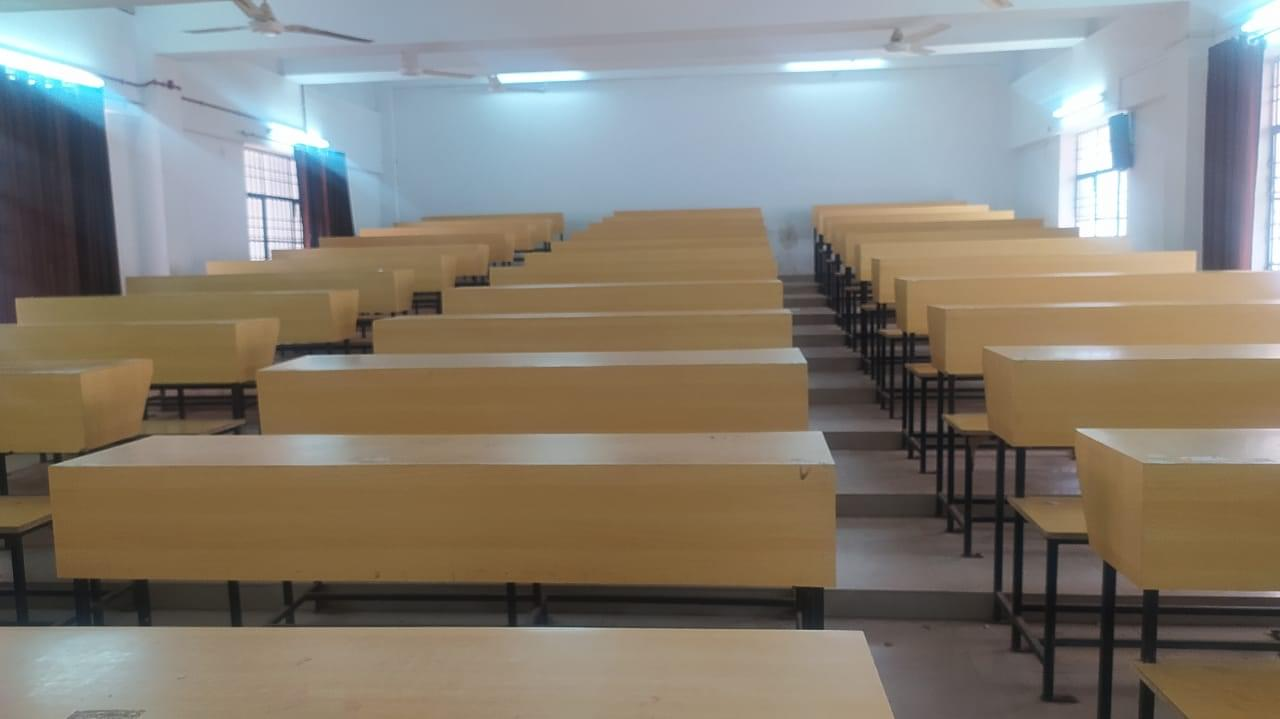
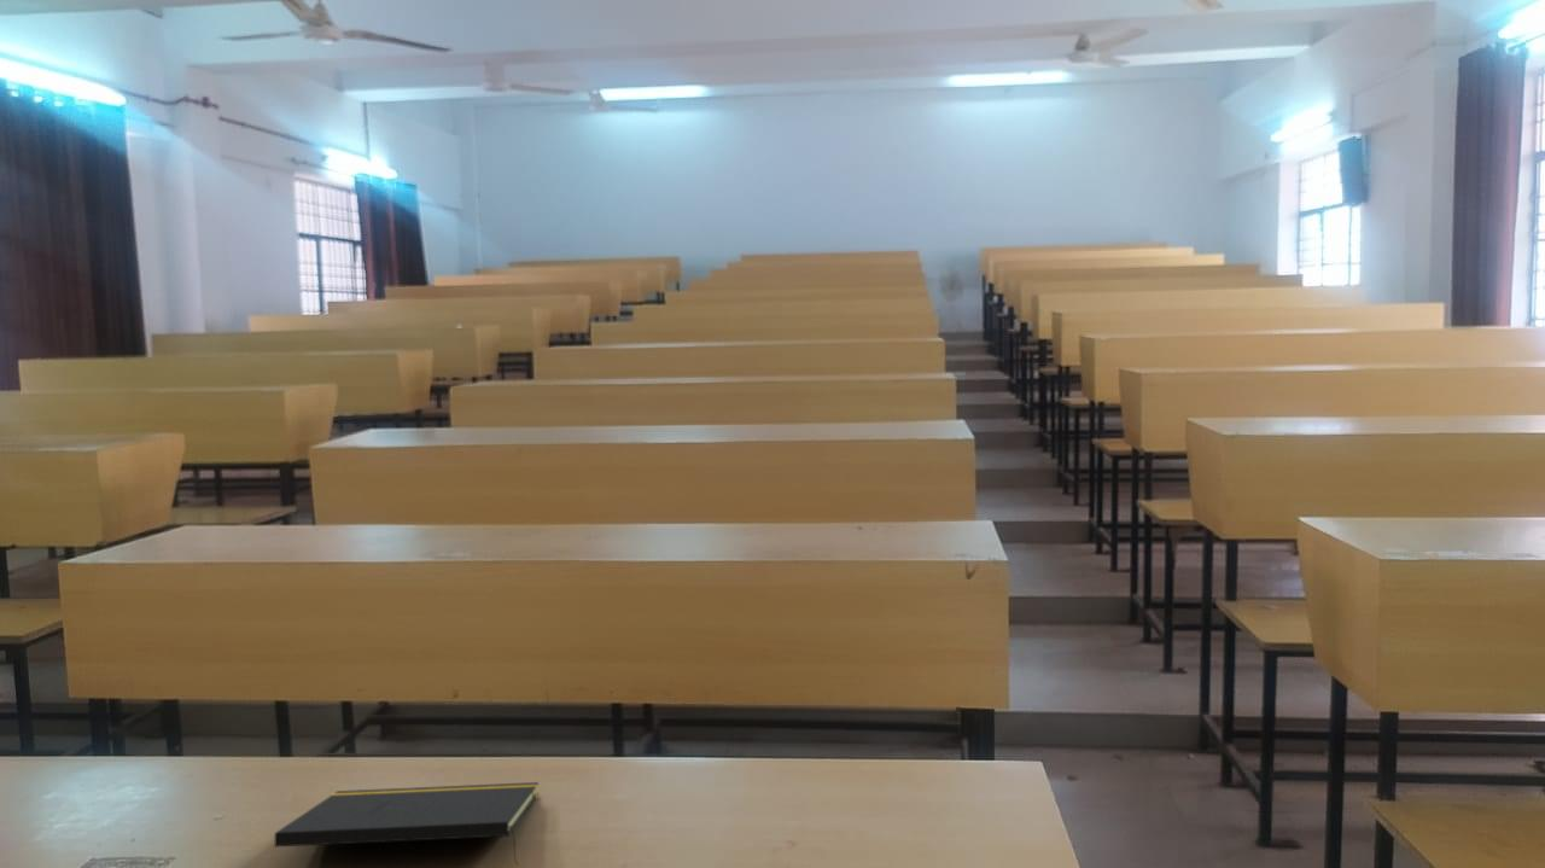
+ notepad [274,781,540,867]
